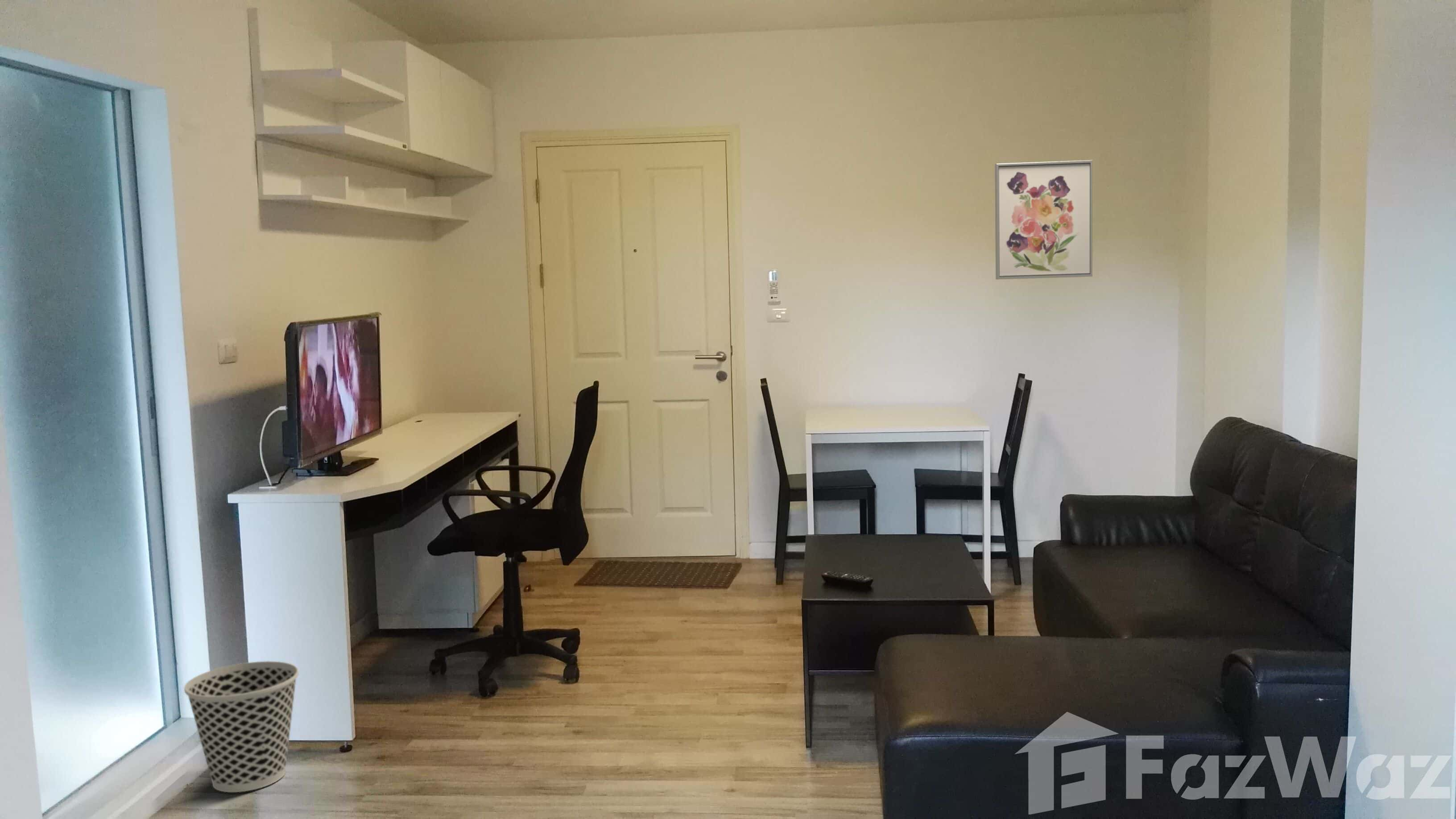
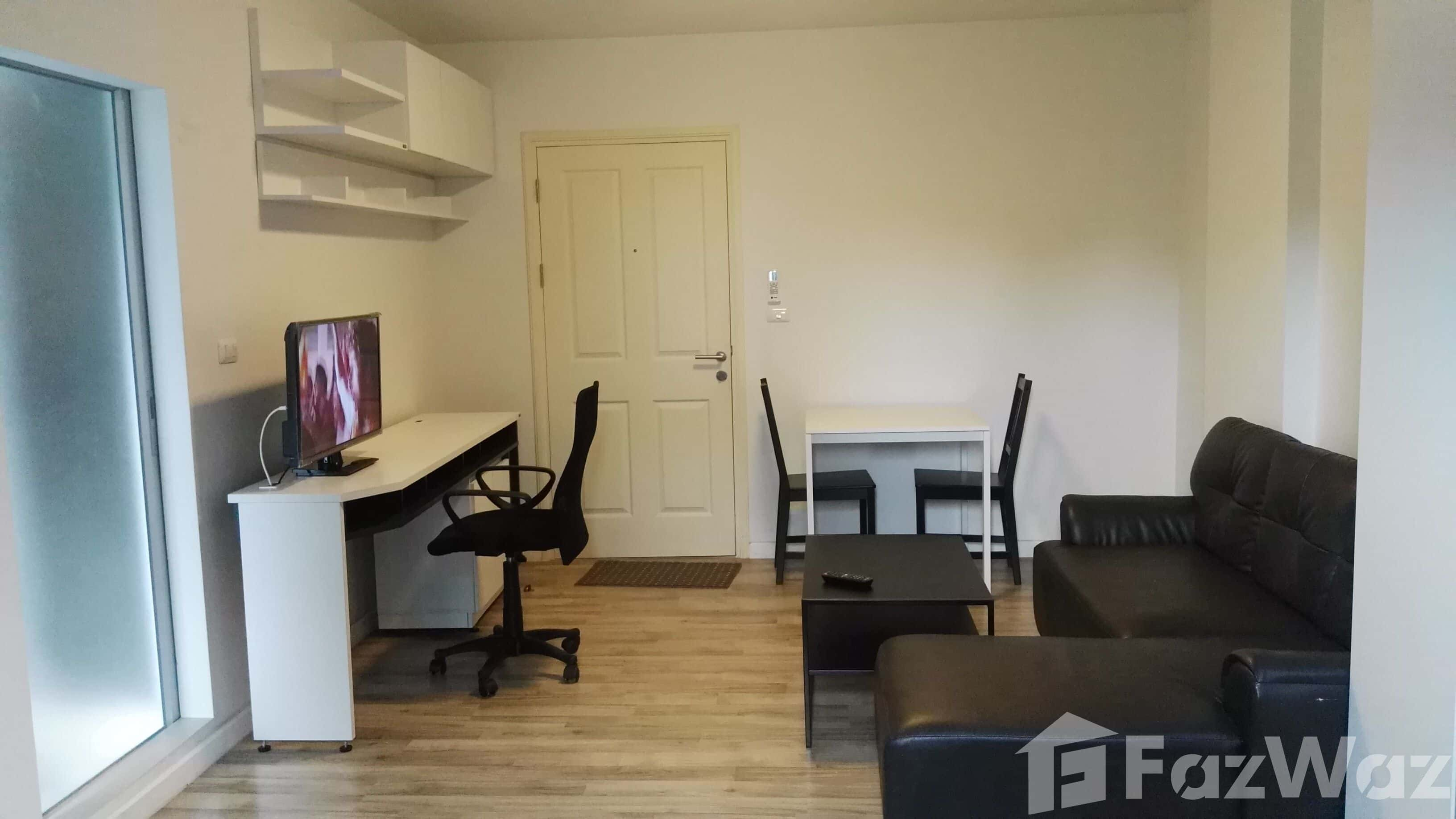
- wastebasket [184,661,299,793]
- wall art [994,160,1093,280]
